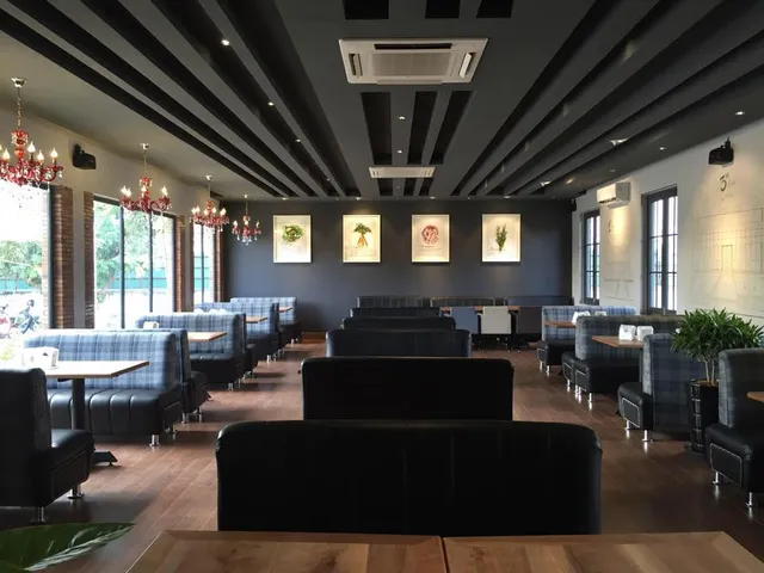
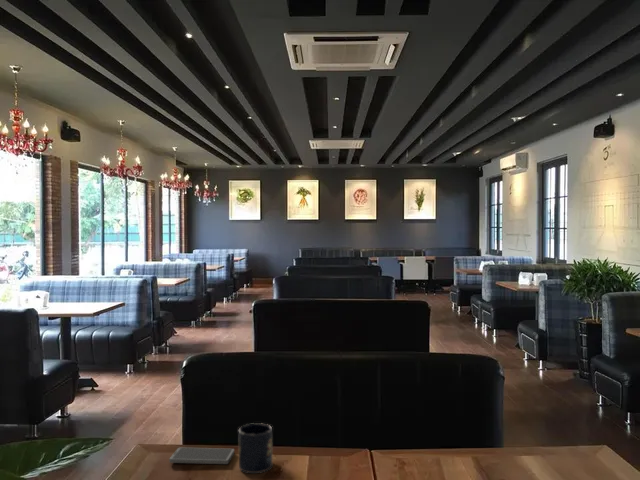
+ smartphone [168,447,235,465]
+ mug [238,422,273,474]
